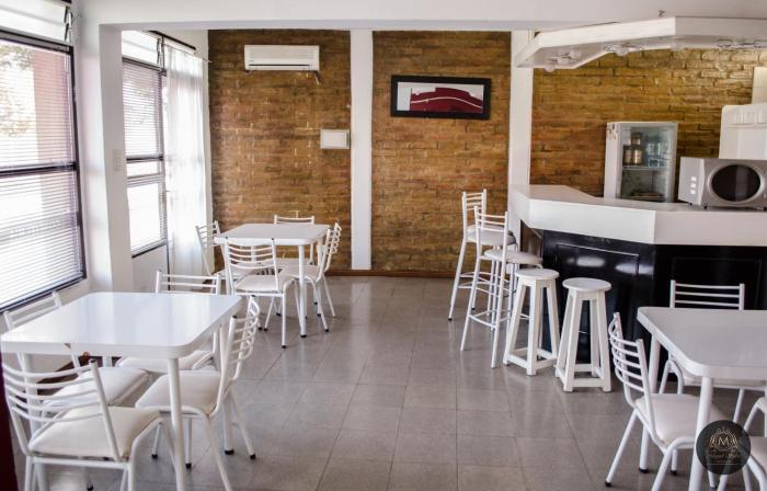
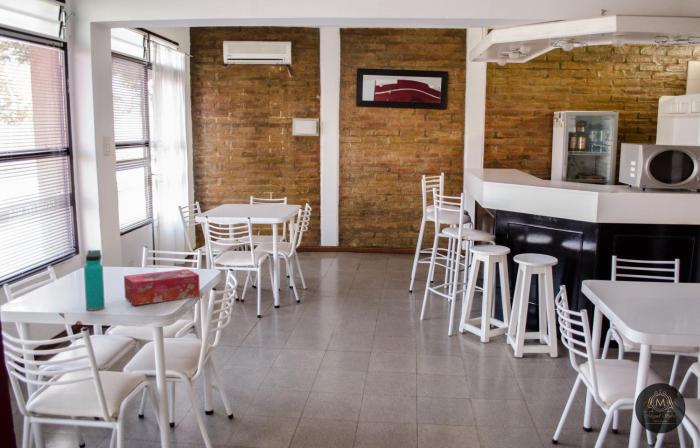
+ water bottle [83,249,106,311]
+ tissue box [123,268,201,306]
